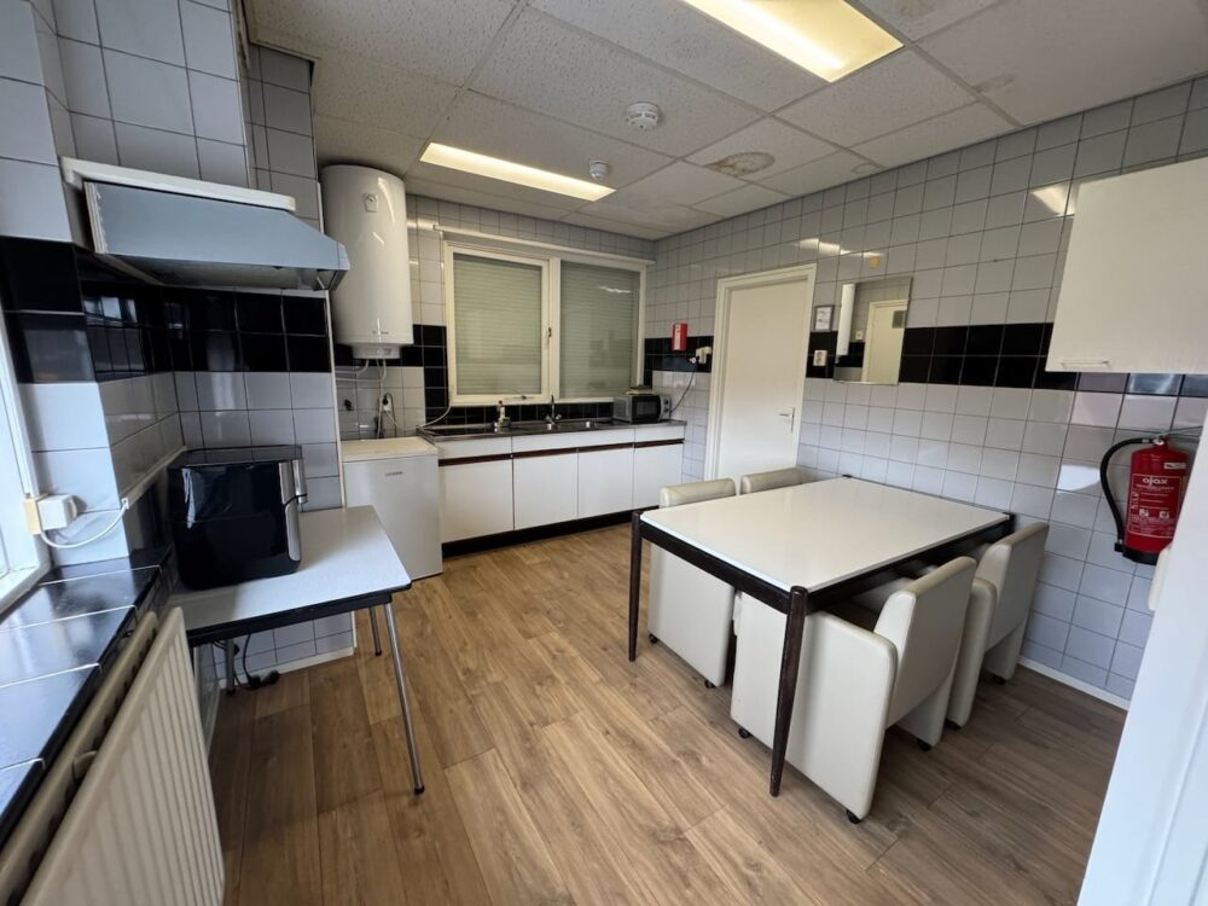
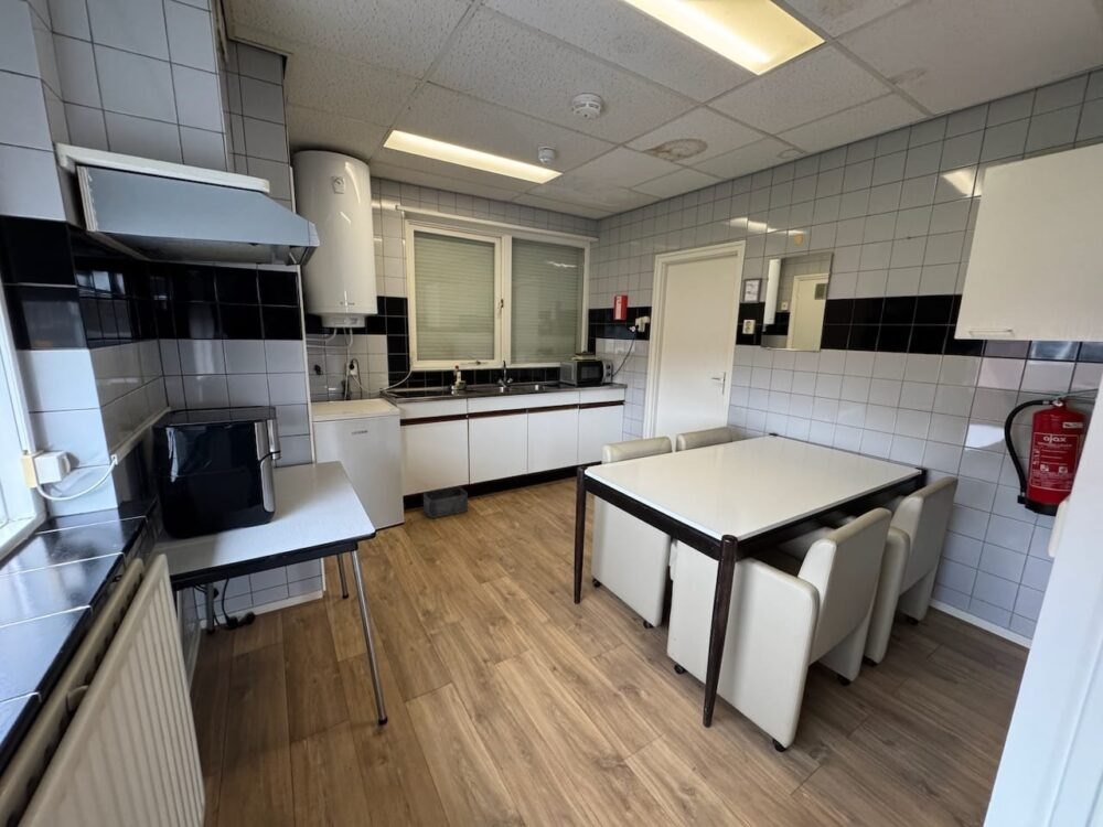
+ storage bin [422,486,469,519]
